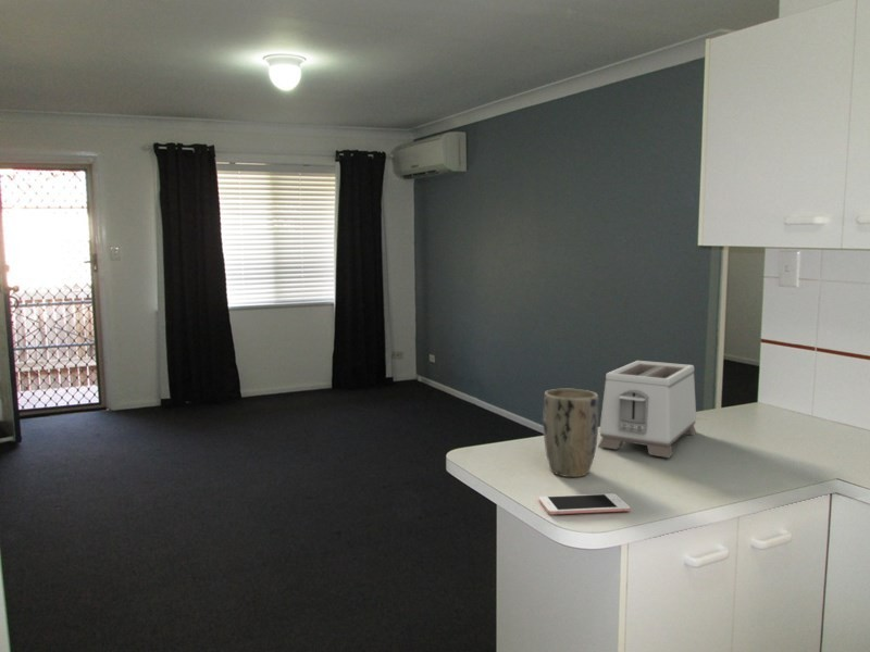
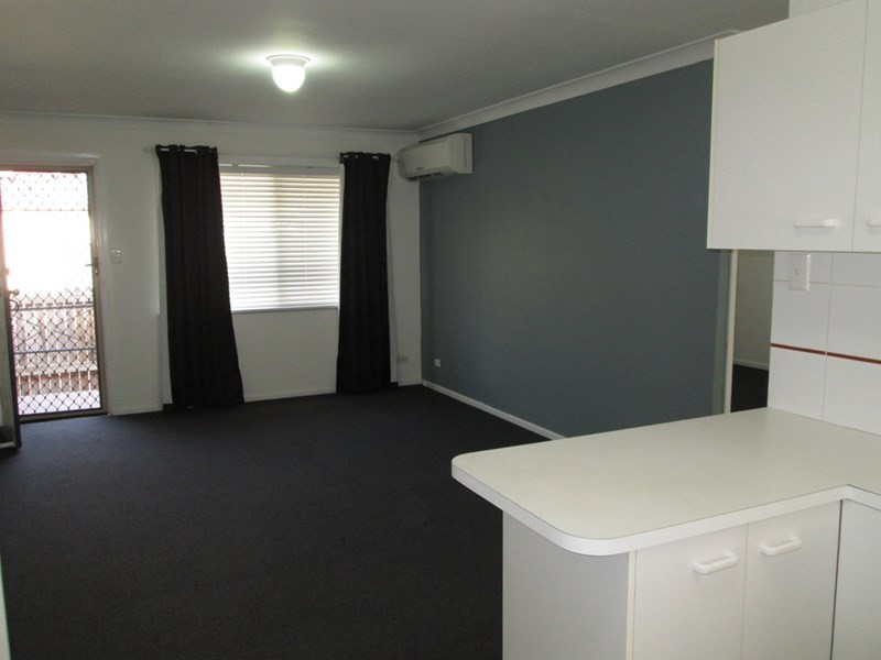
- toaster [597,360,697,459]
- plant pot [542,388,599,478]
- cell phone [538,492,631,516]
